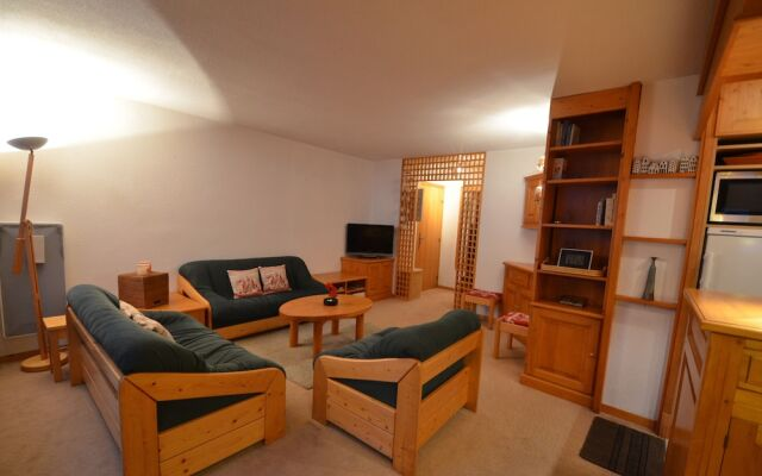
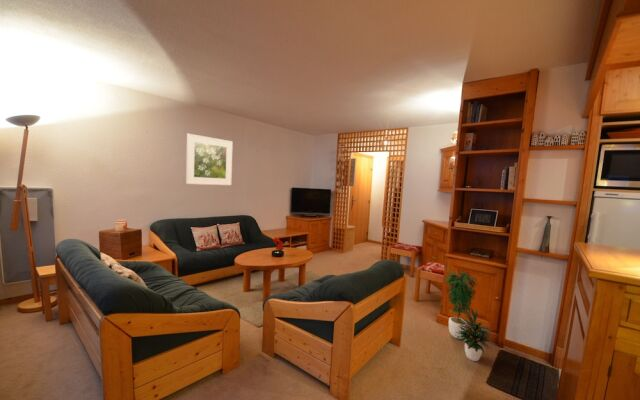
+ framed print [185,133,234,186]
+ potted plant [443,269,493,362]
